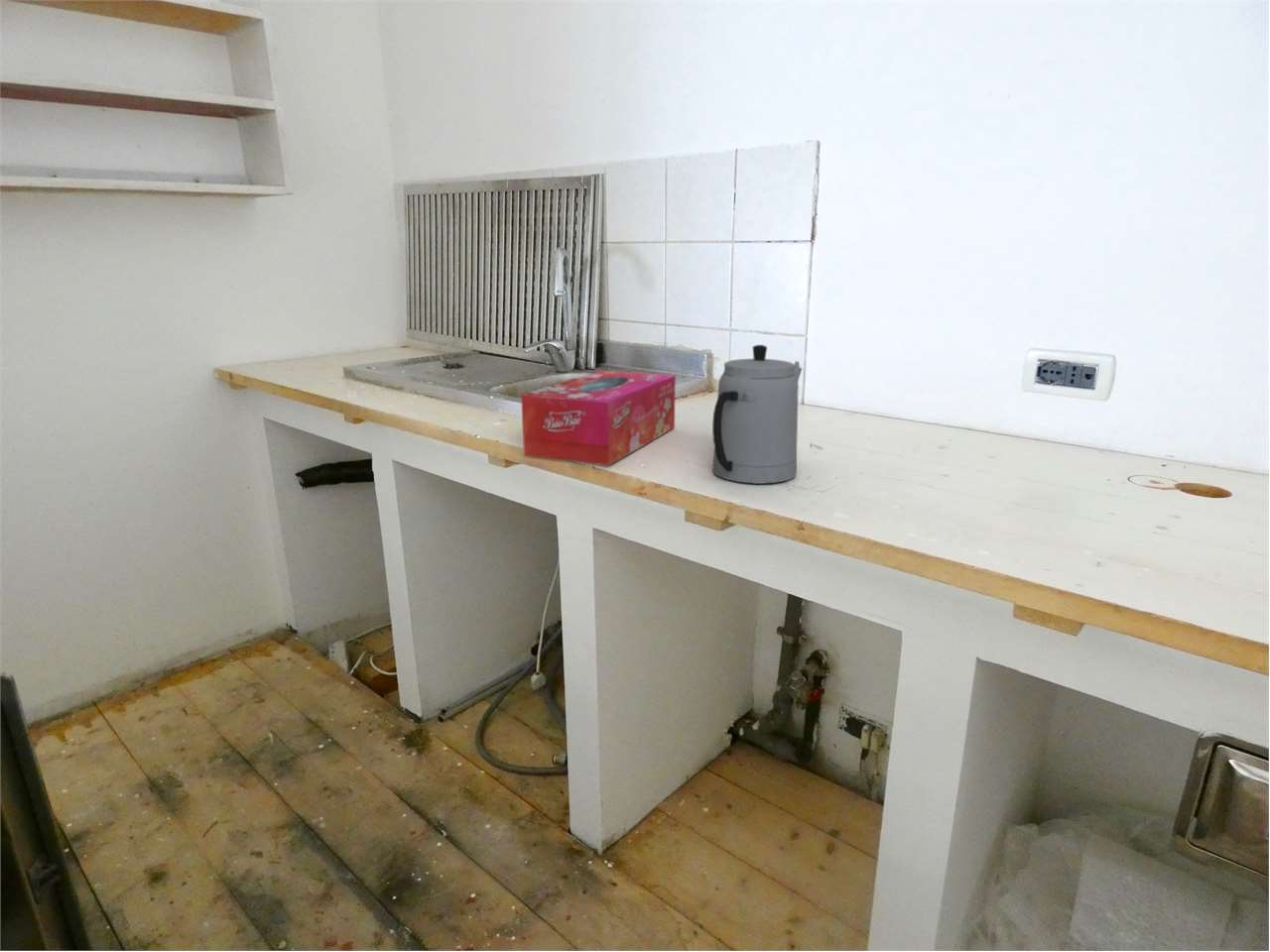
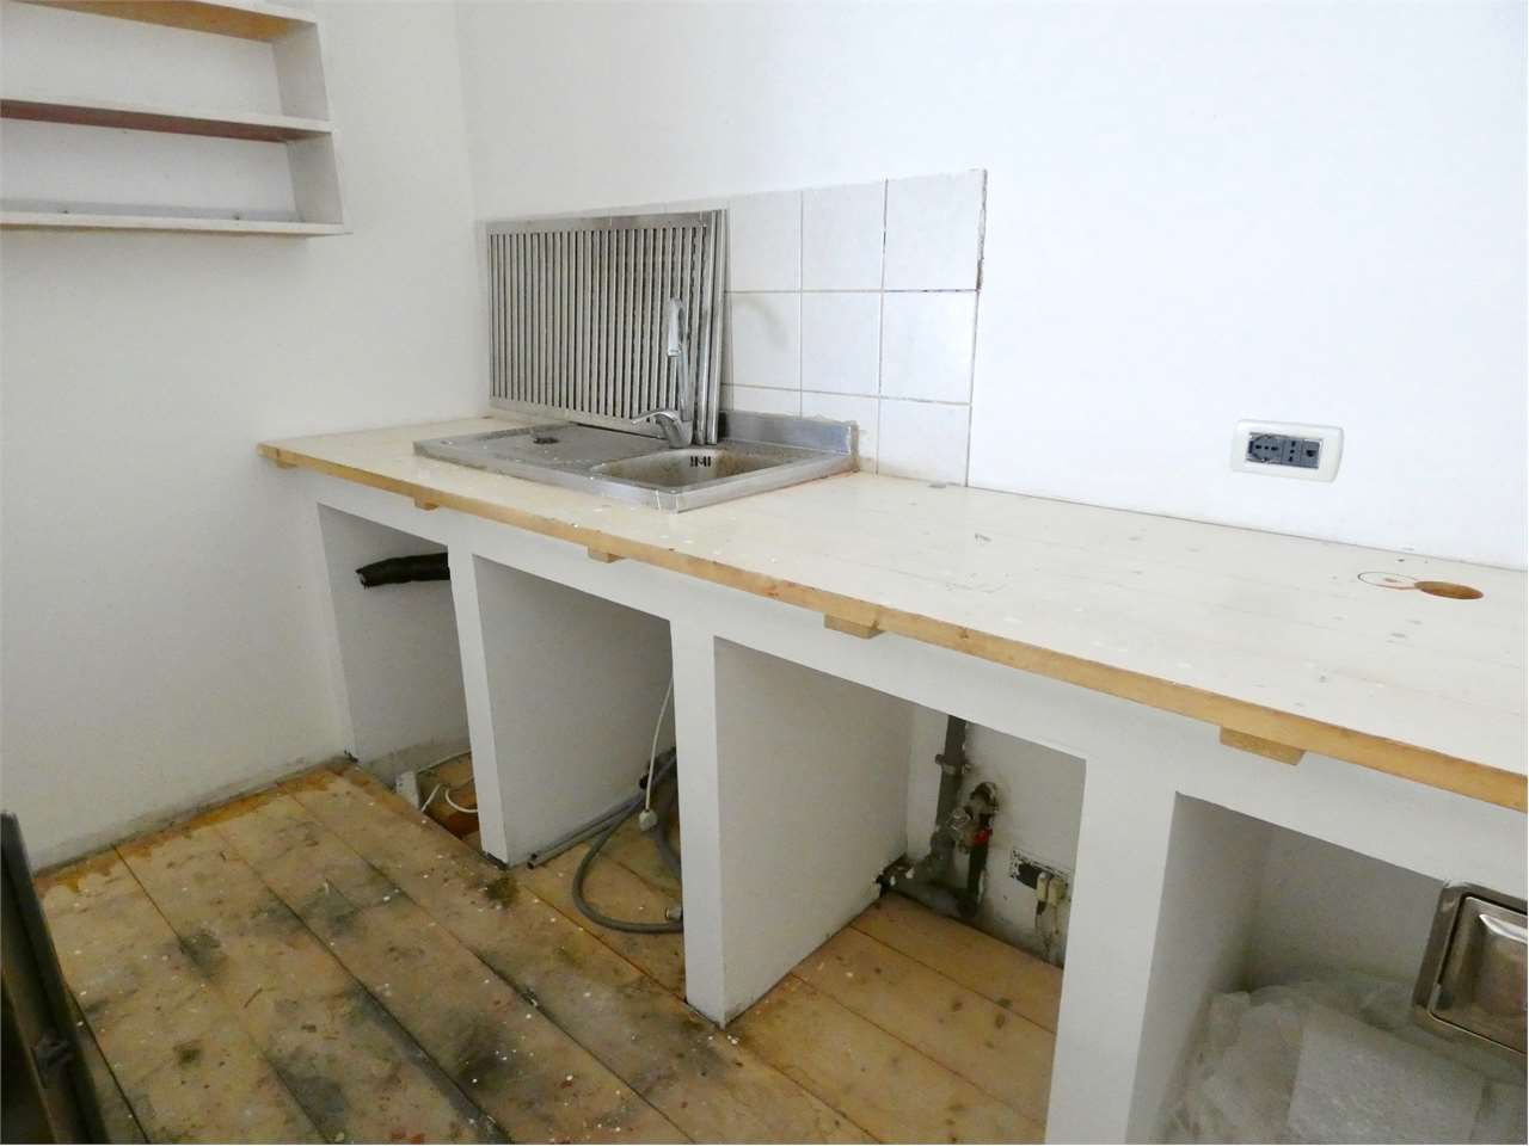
- teapot [711,344,803,485]
- tissue box [520,369,677,467]
